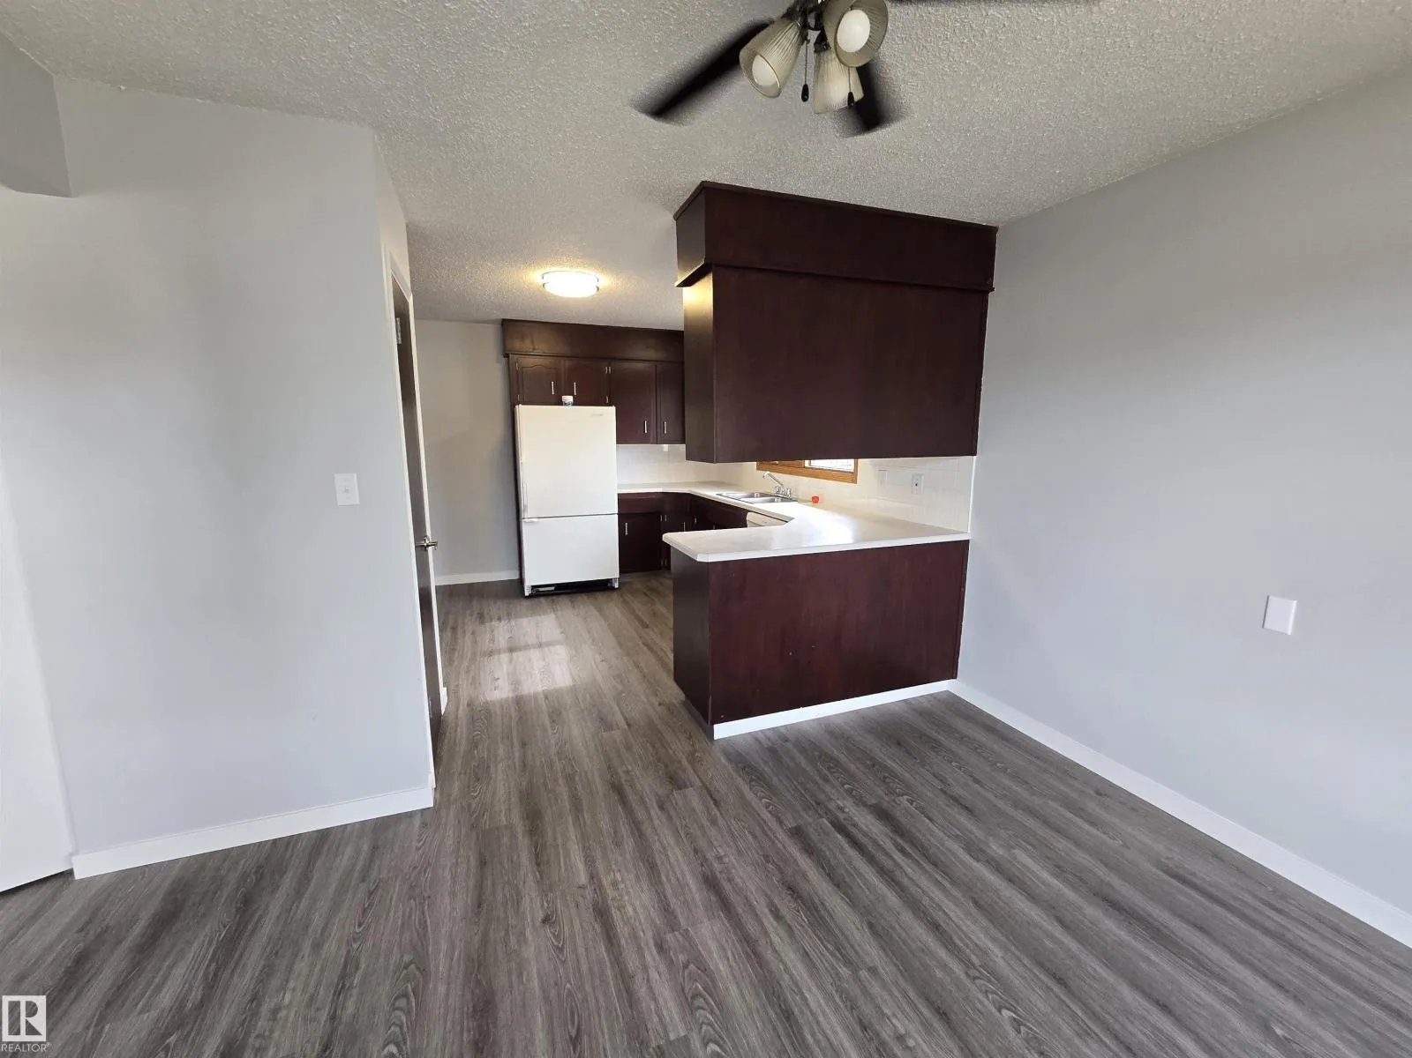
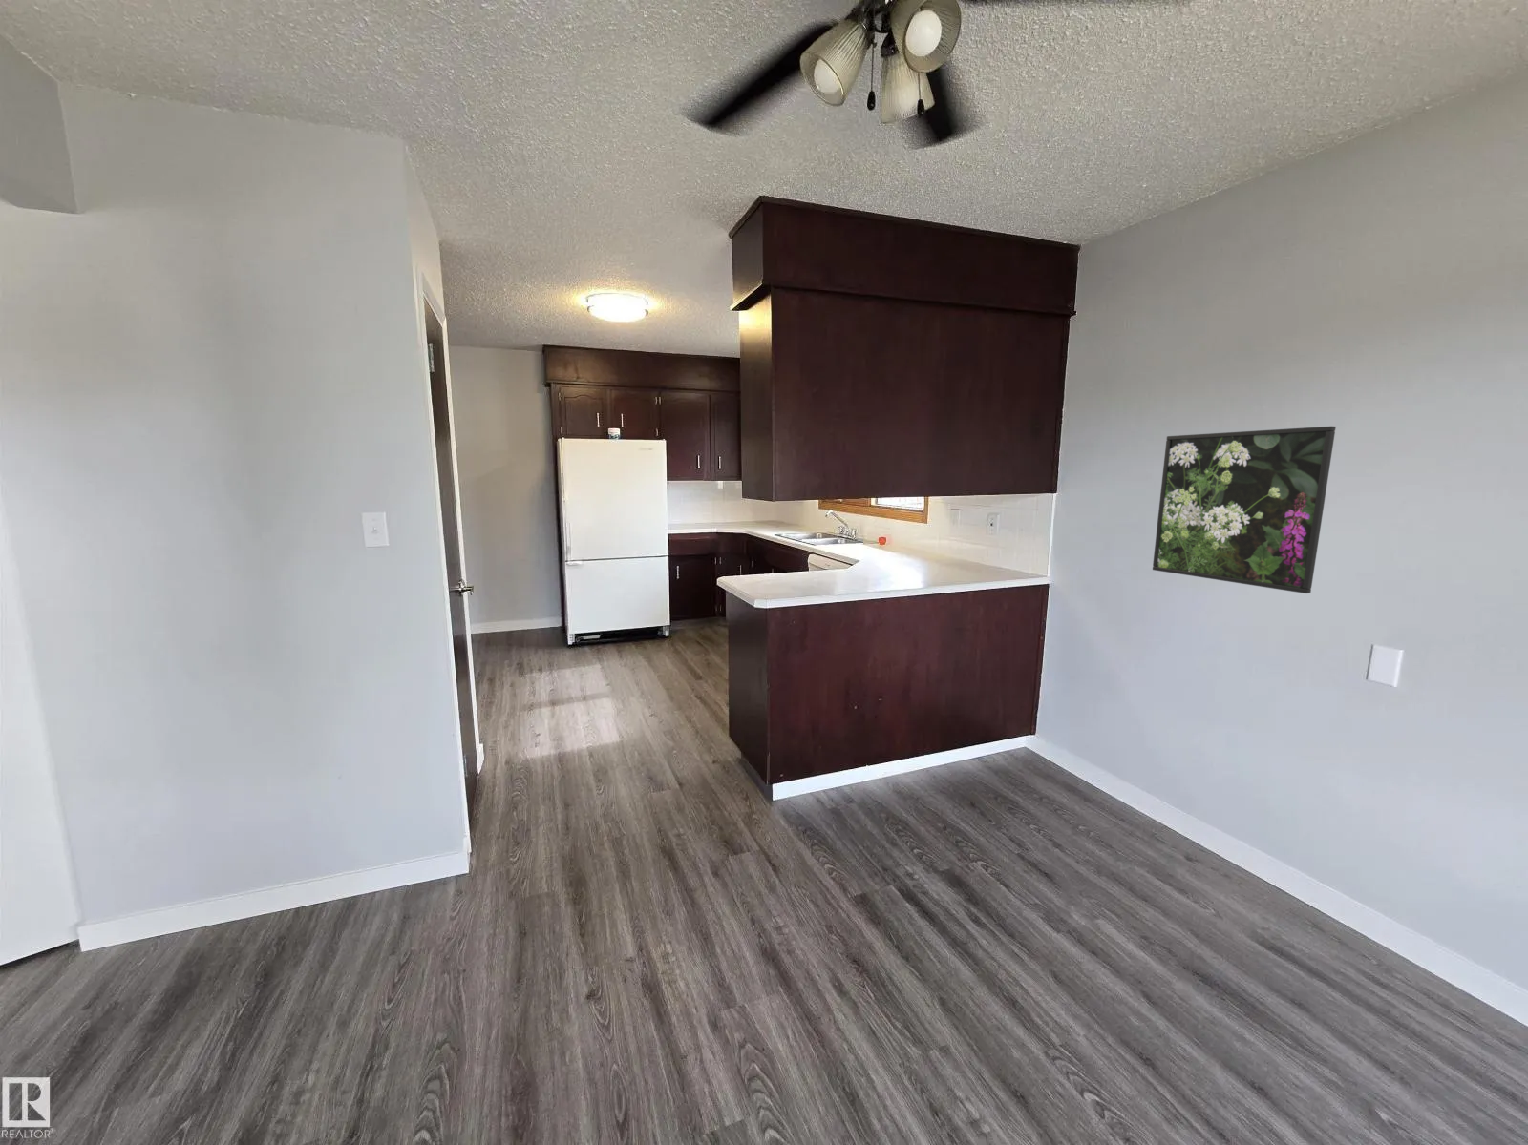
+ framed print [1151,426,1337,594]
